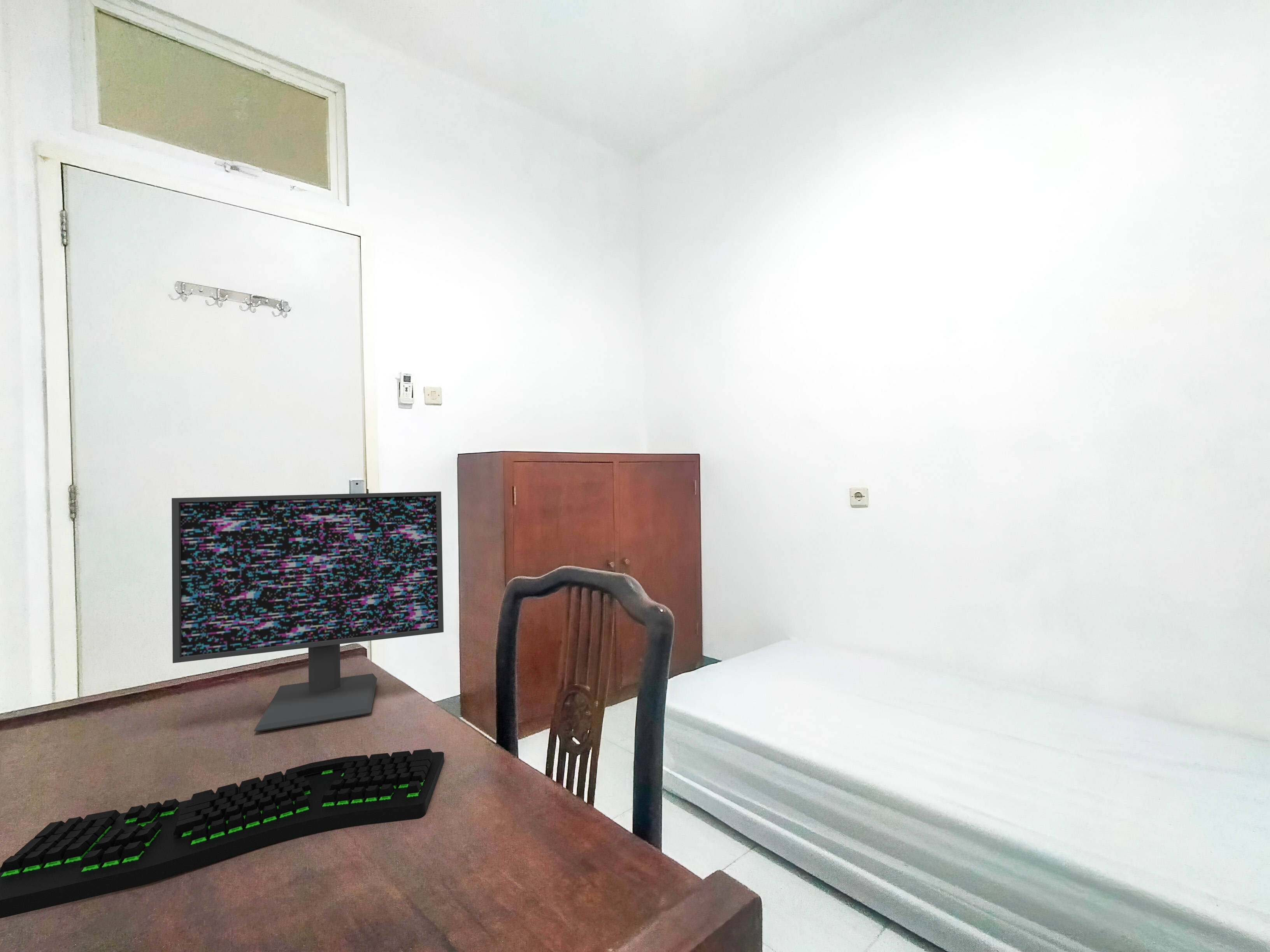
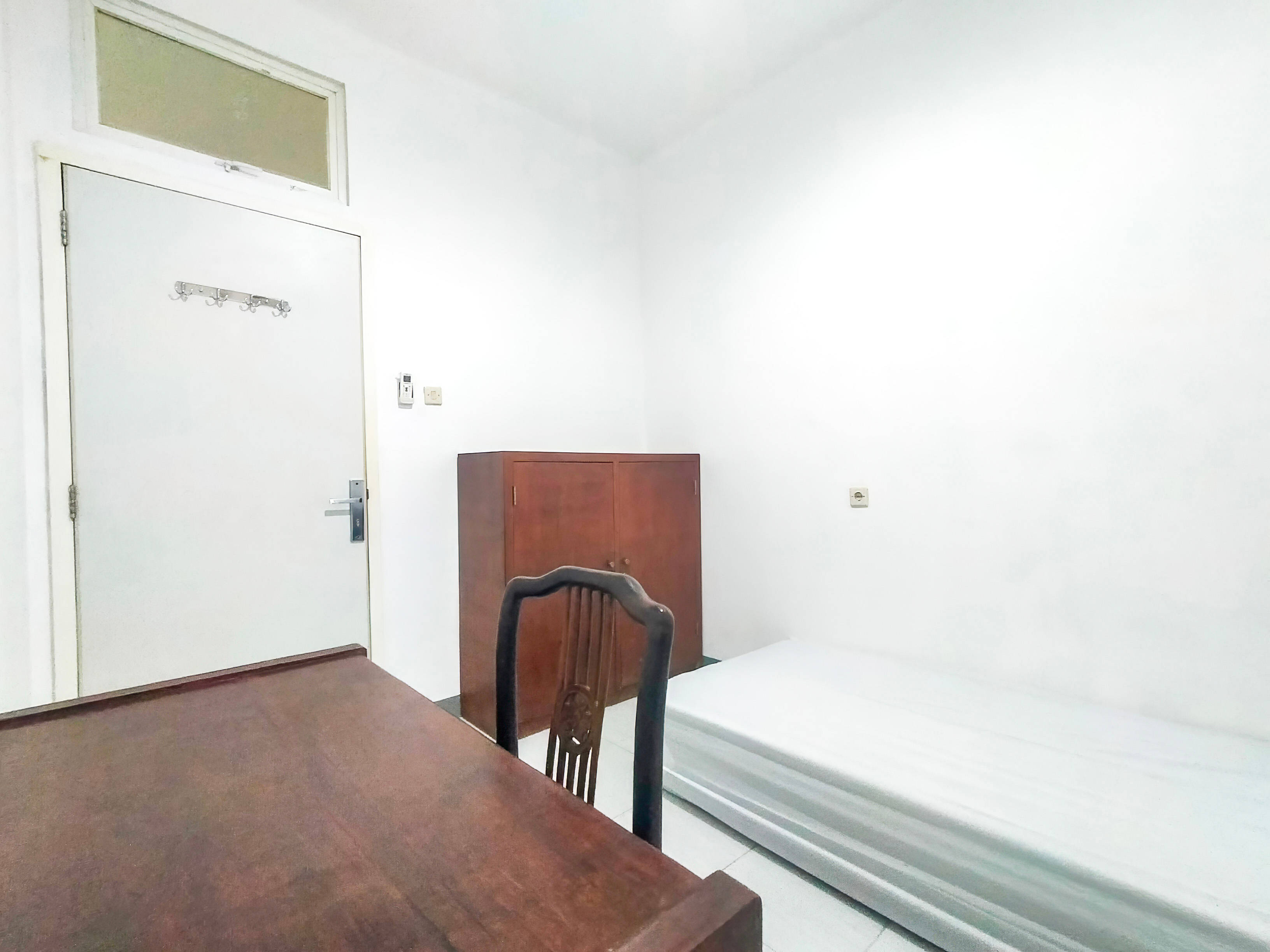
- keyboard [0,749,444,919]
- computer monitor [171,491,444,732]
